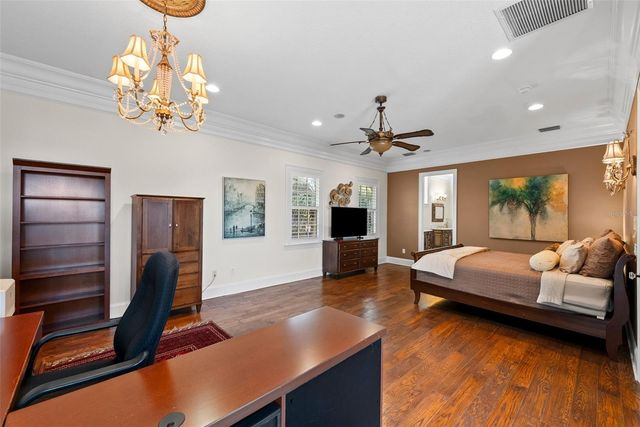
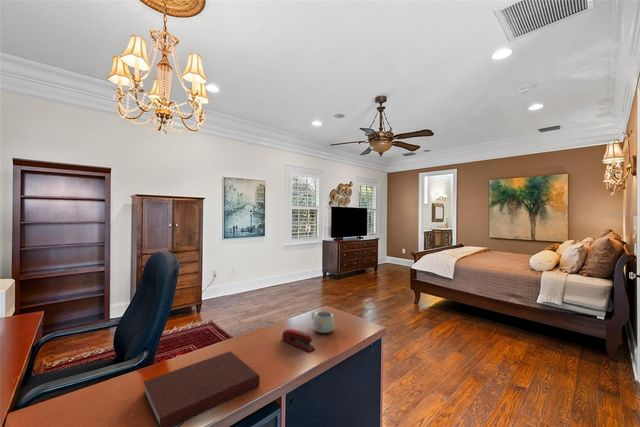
+ notebook [142,350,261,427]
+ mug [311,310,336,334]
+ stapler [281,328,316,353]
